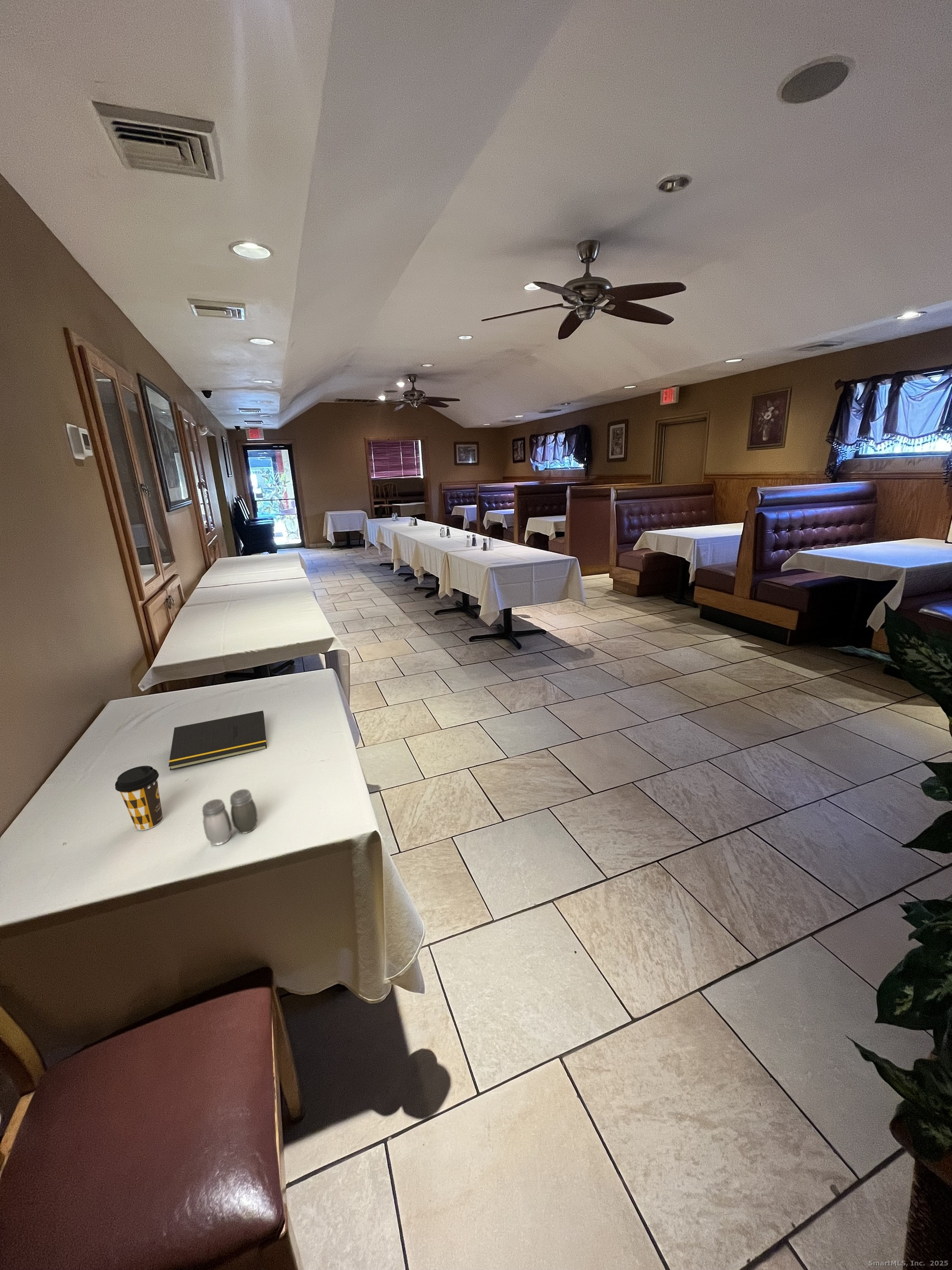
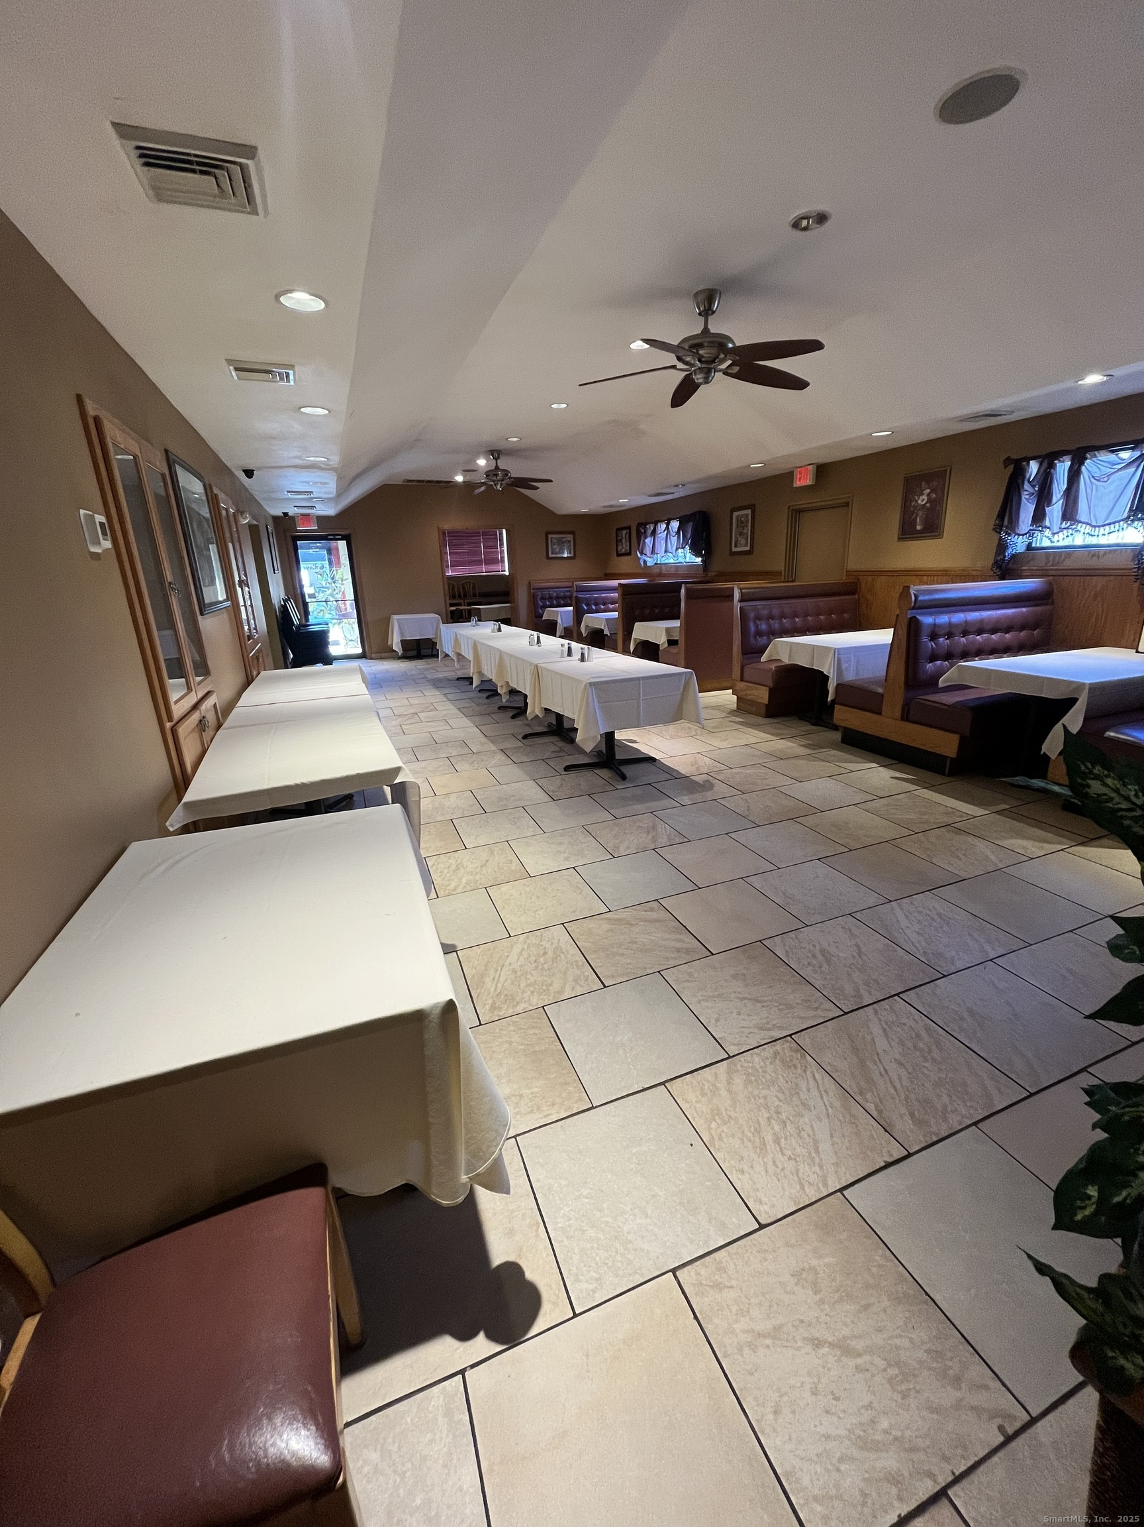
- notepad [168,710,267,771]
- coffee cup [115,765,163,831]
- salt and pepper shaker [202,789,258,846]
